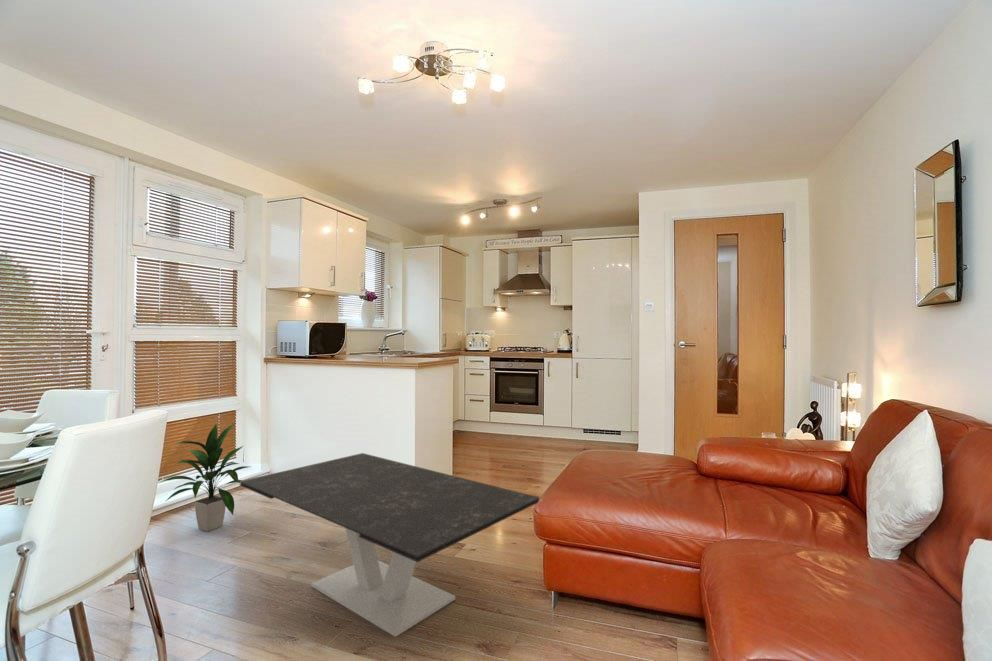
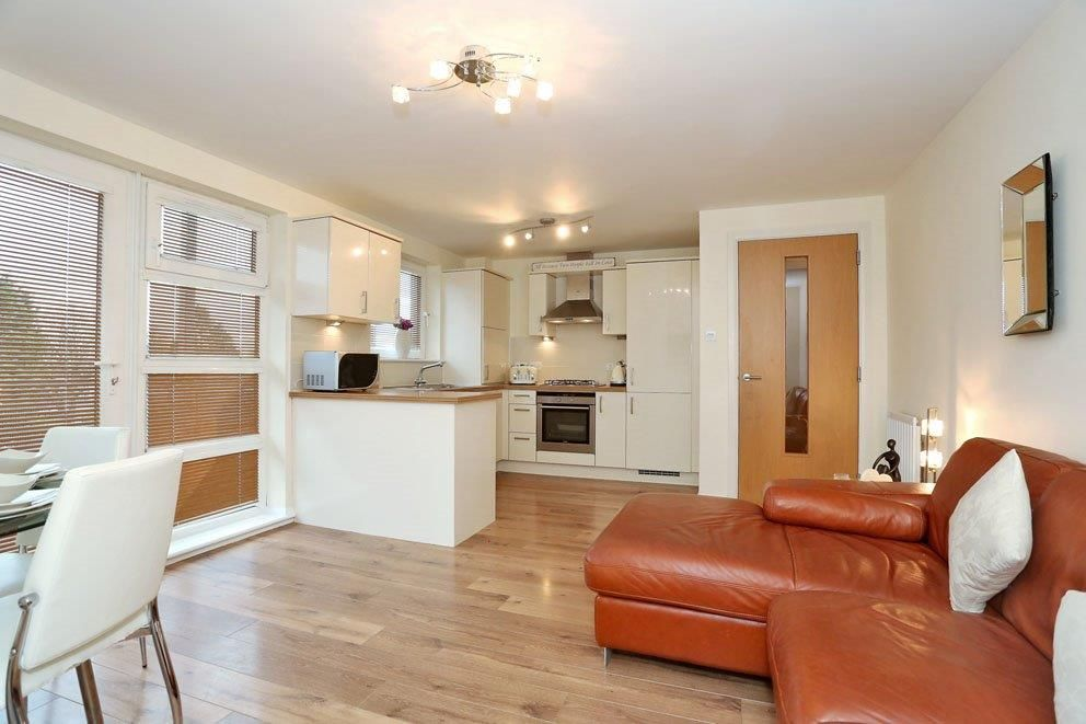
- coffee table [239,452,541,638]
- indoor plant [157,421,253,532]
